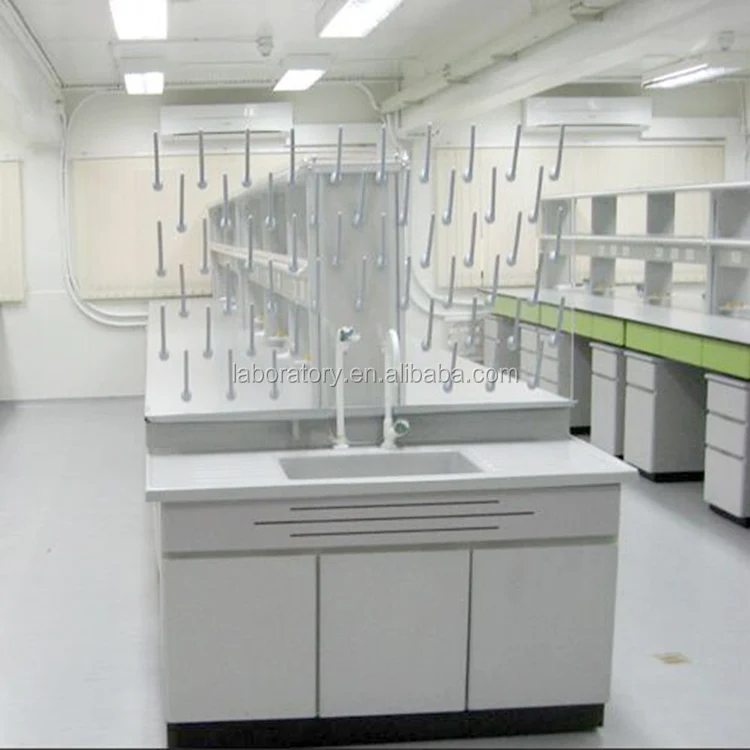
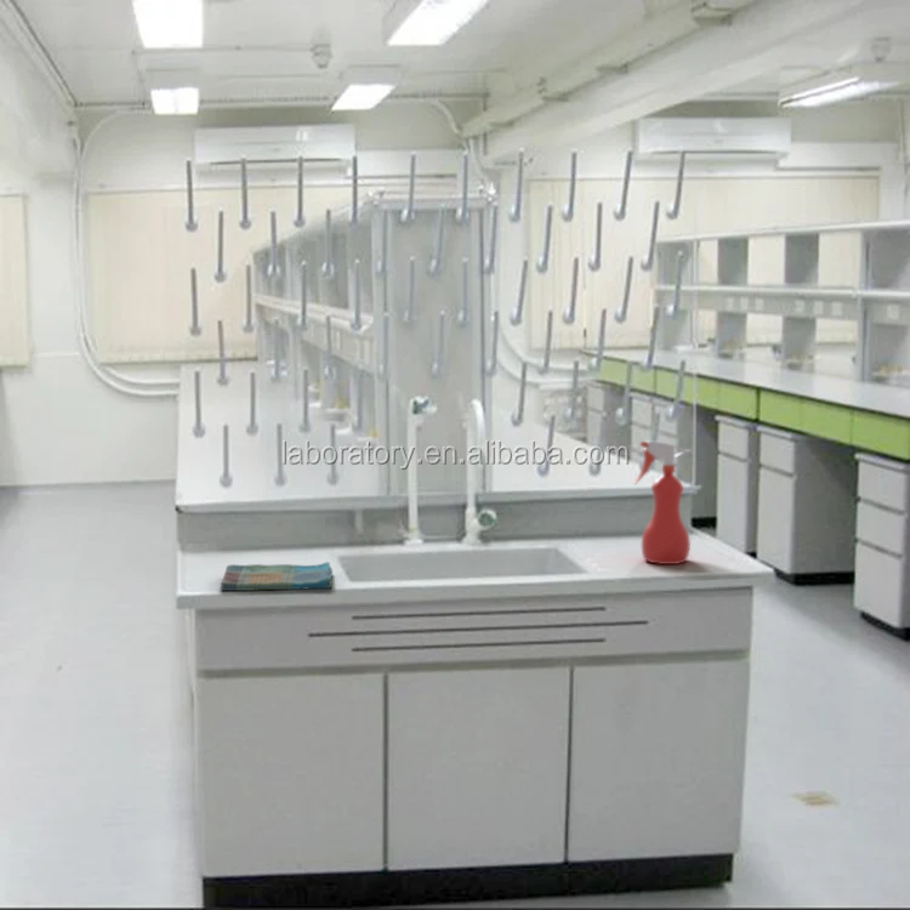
+ dish towel [220,561,334,592]
+ spray bottle [632,439,693,565]
